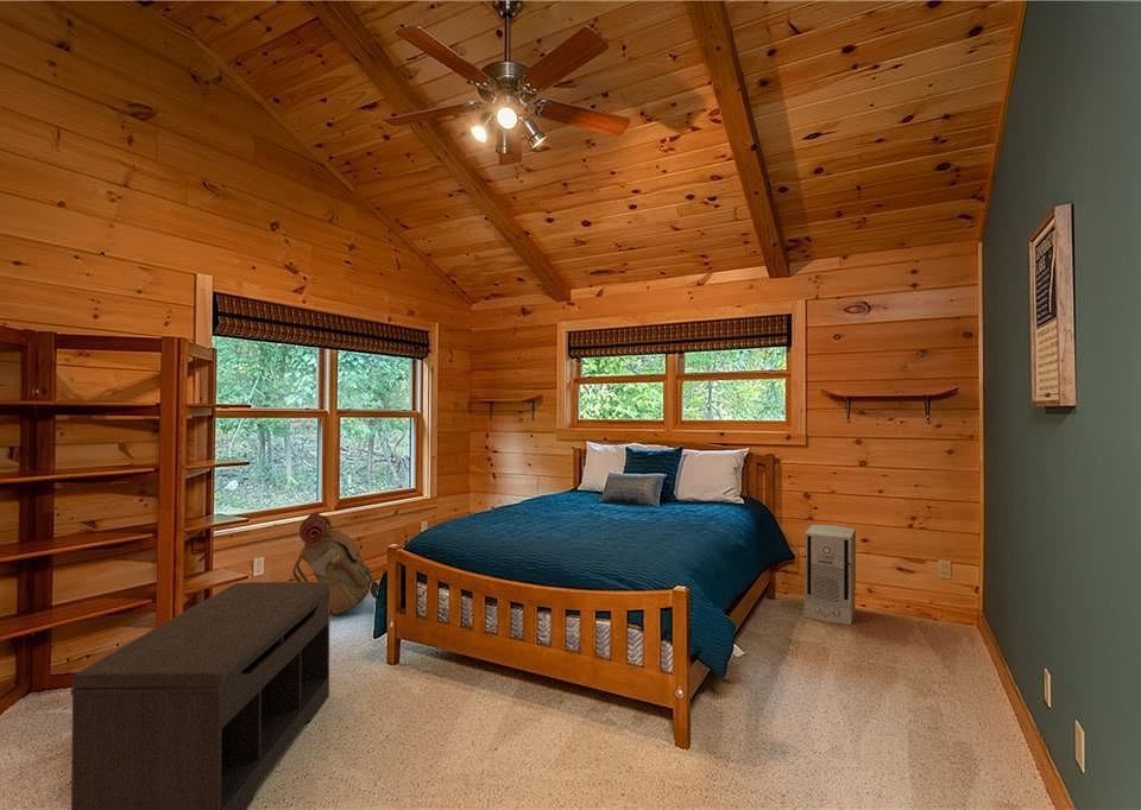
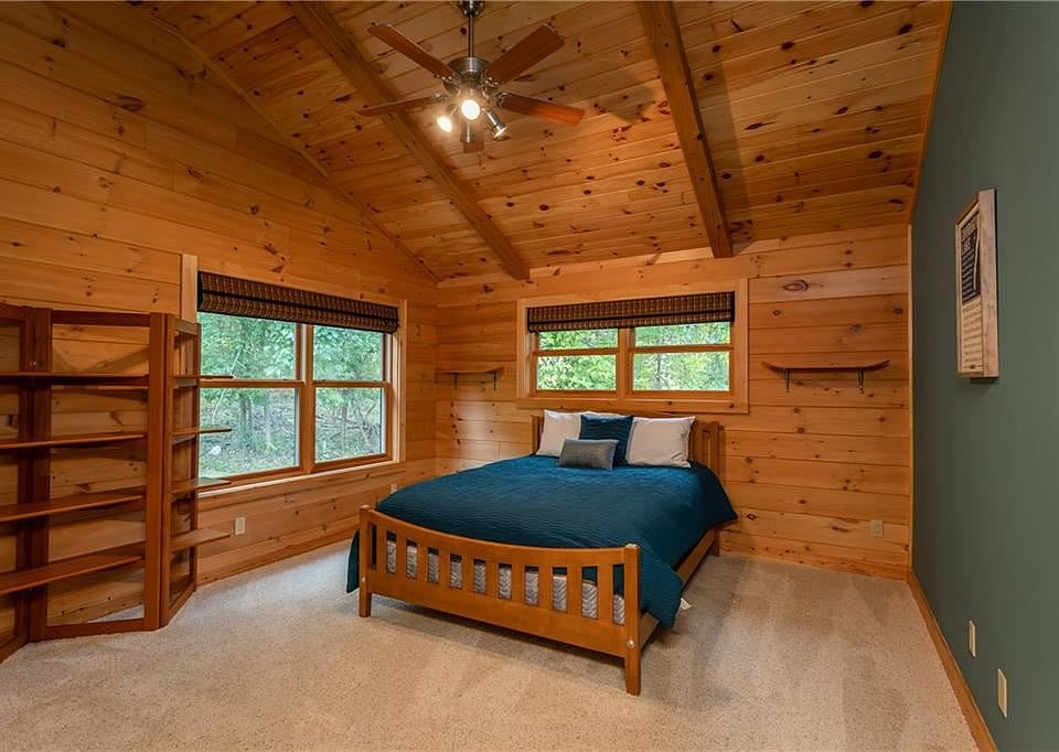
- bench [70,581,330,810]
- air purifier [803,524,857,626]
- backpack [291,511,380,616]
